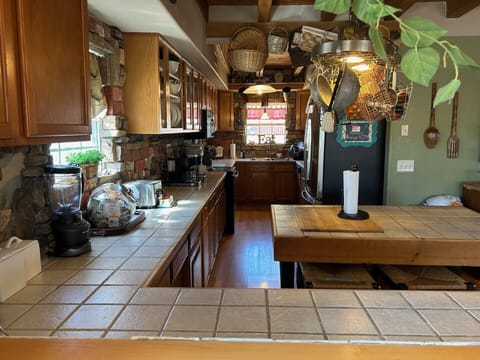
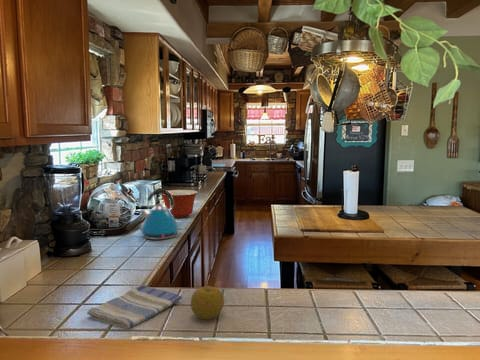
+ kettle [139,189,182,241]
+ dish towel [86,284,183,330]
+ fruit [190,285,225,320]
+ mixing bowl [159,189,199,219]
